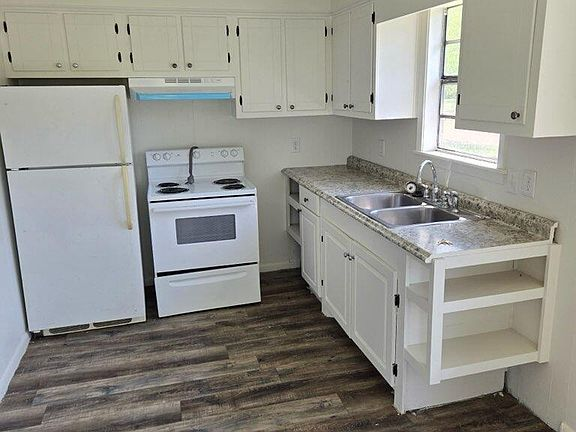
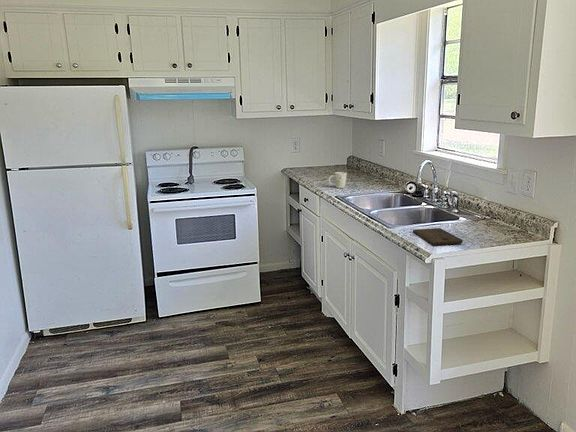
+ cutting board [412,227,463,246]
+ mug [327,171,348,189]
